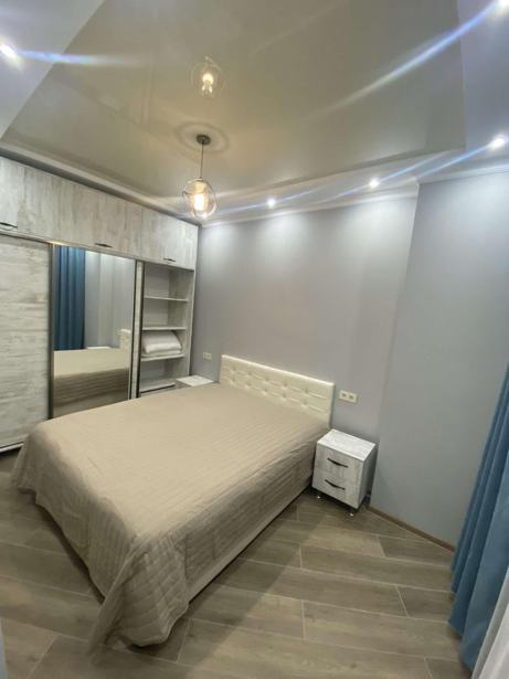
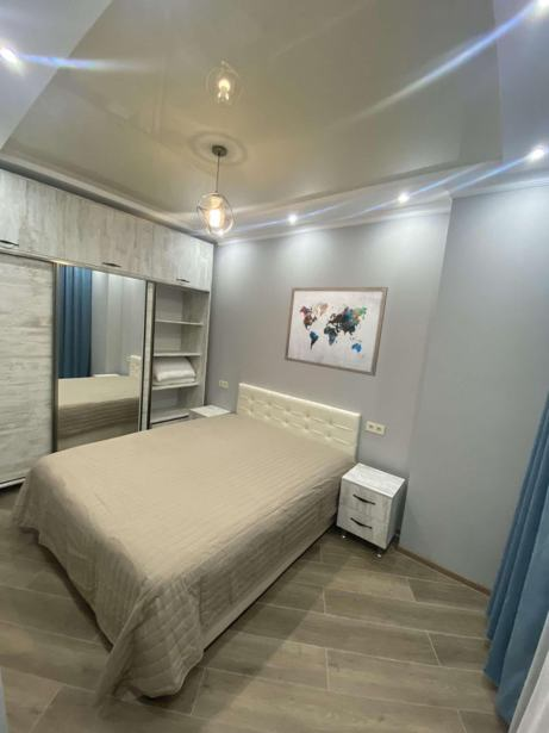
+ wall art [283,286,389,378]
